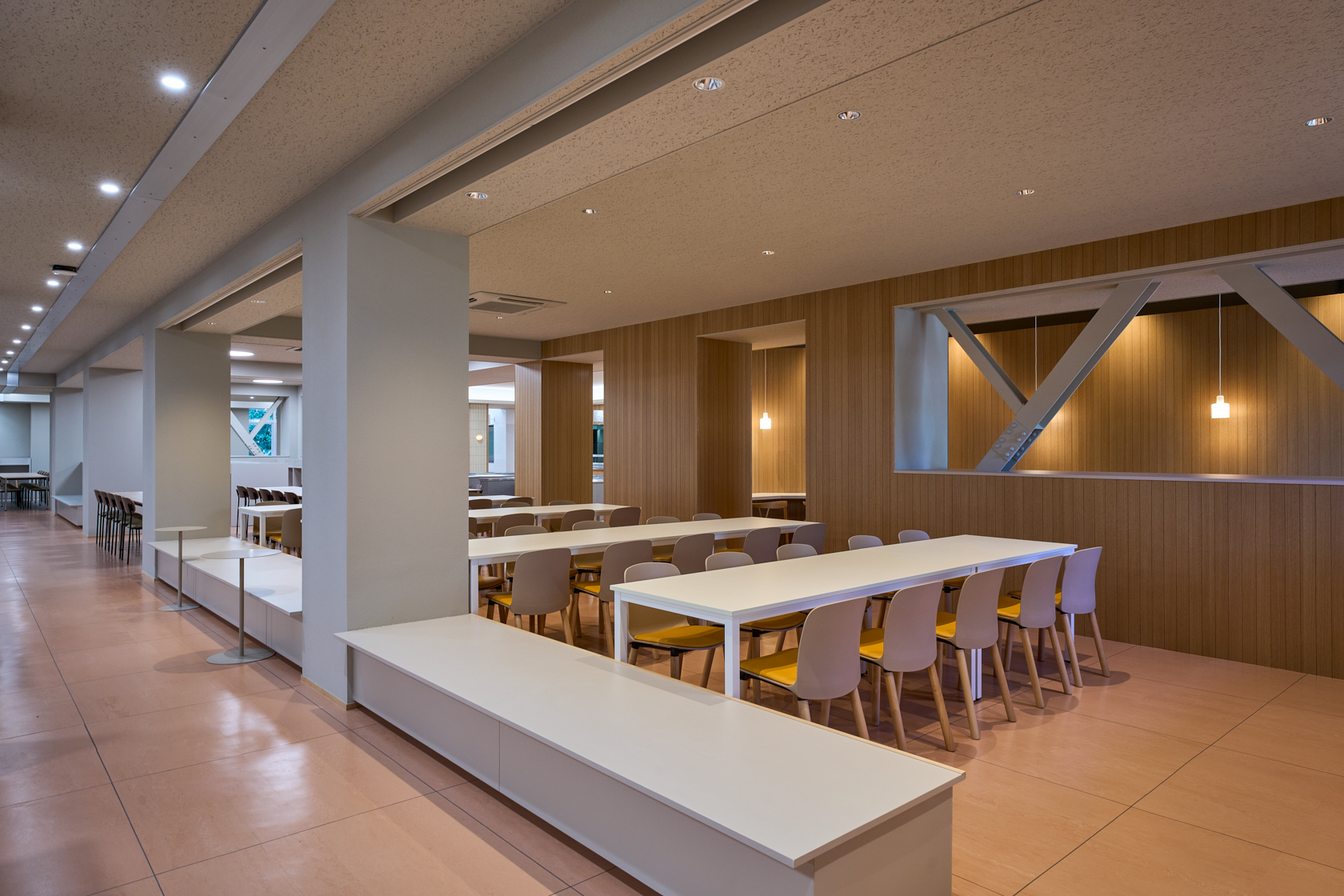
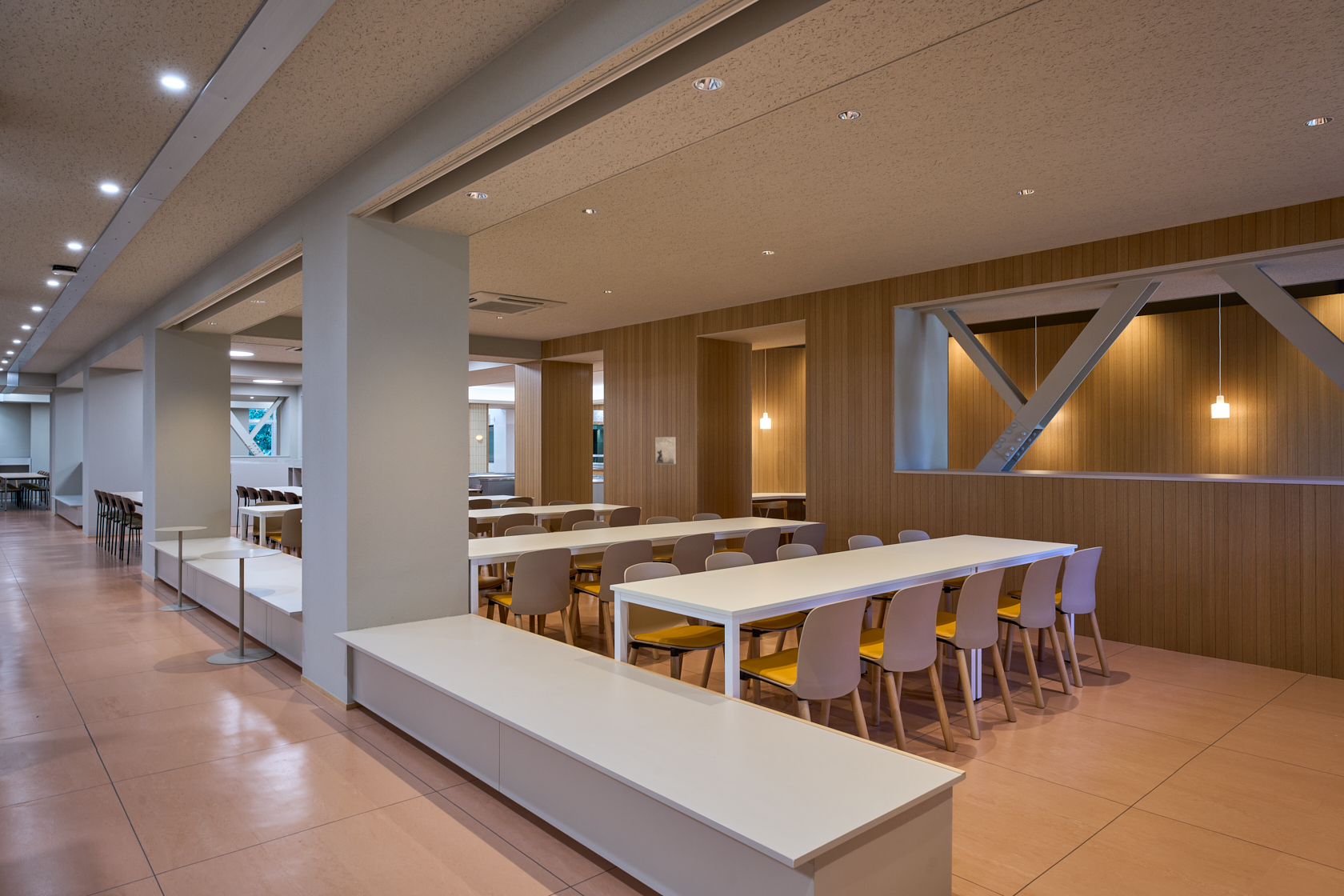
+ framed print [654,436,677,465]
